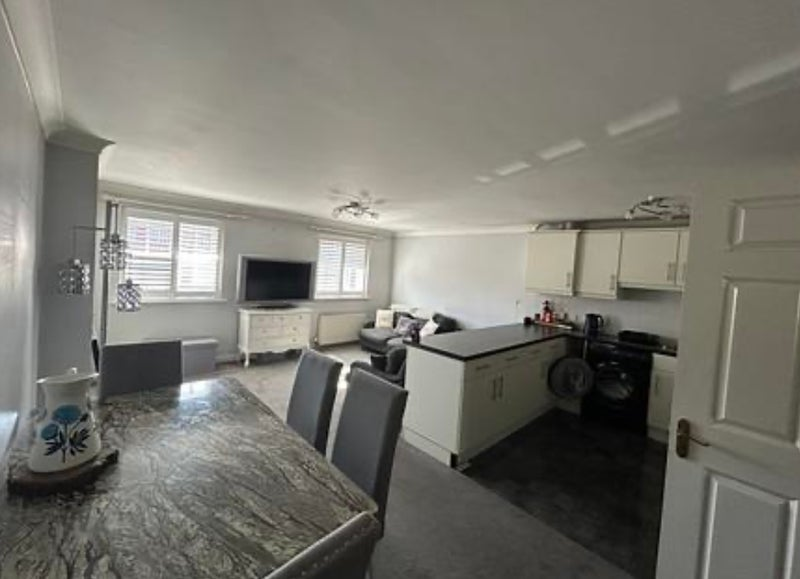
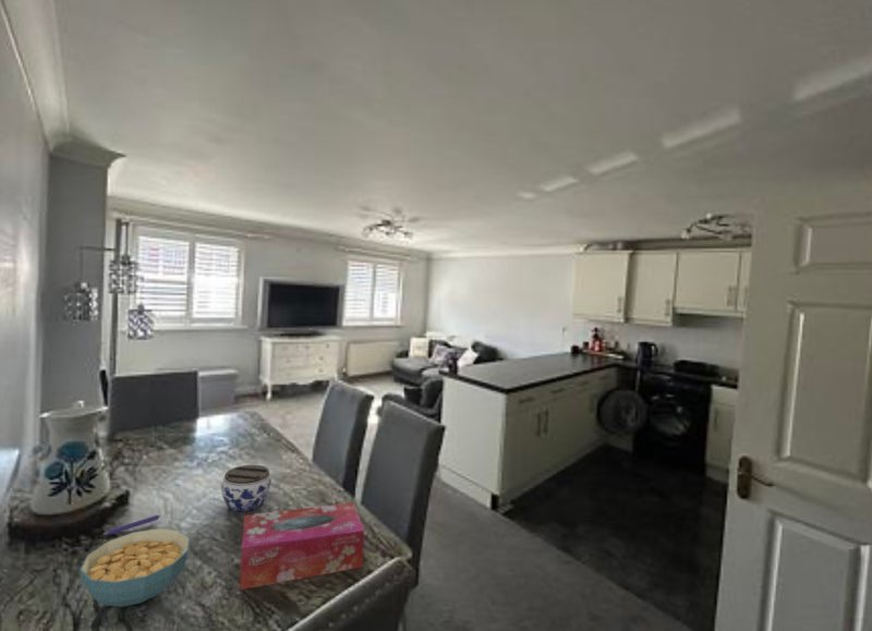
+ jar [220,464,272,512]
+ cereal bowl [80,527,191,608]
+ pen [102,514,162,535]
+ tissue box [239,501,366,591]
